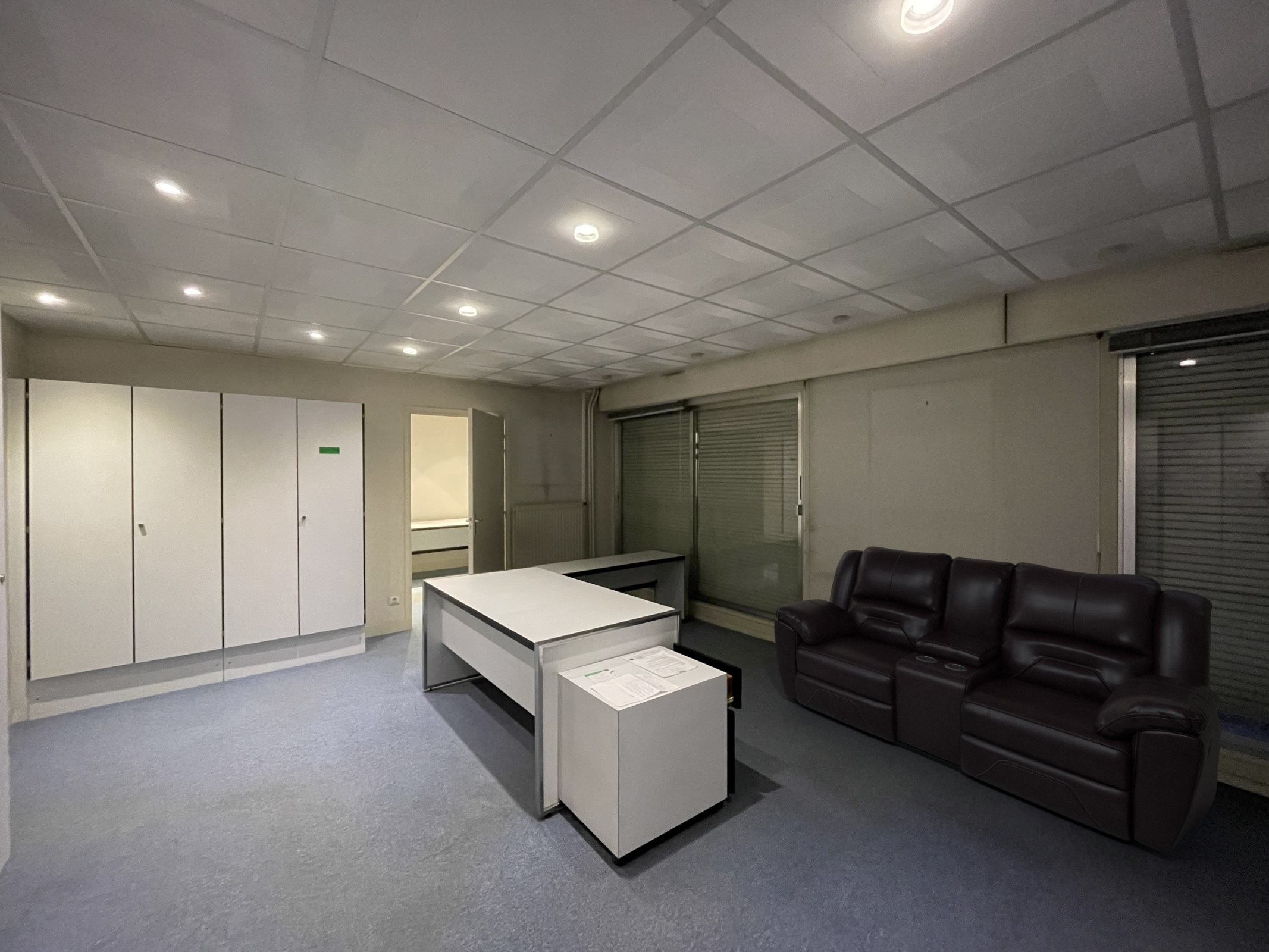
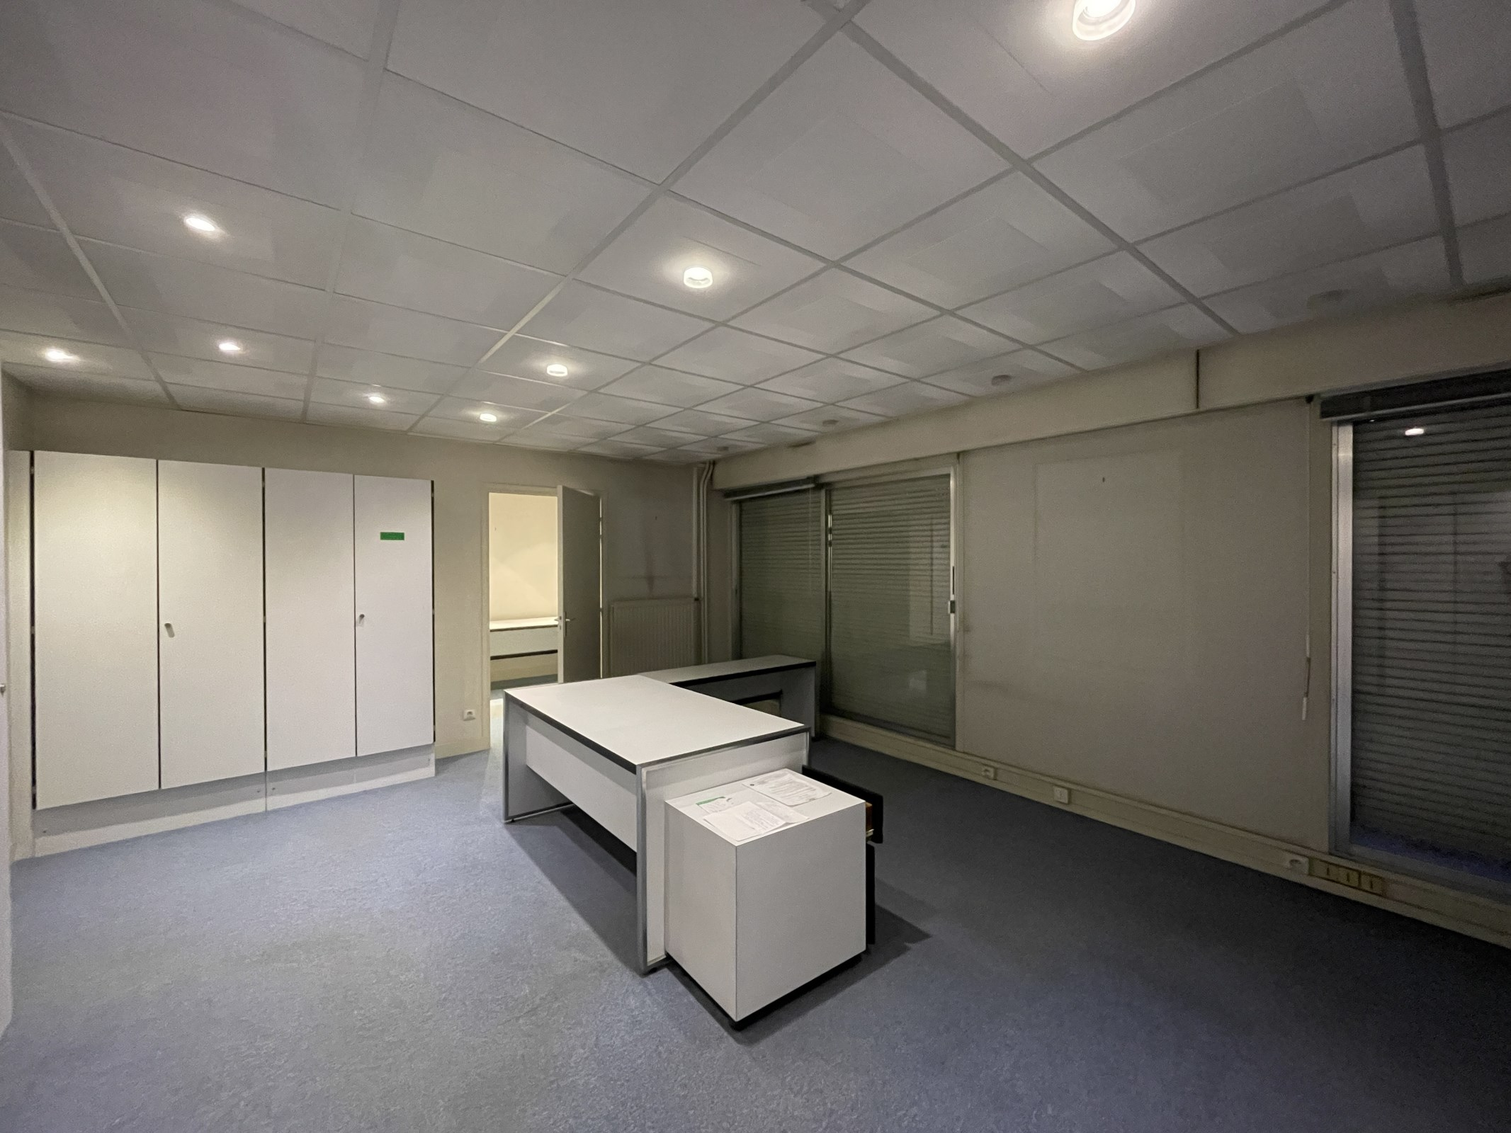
- sofa [773,546,1221,854]
